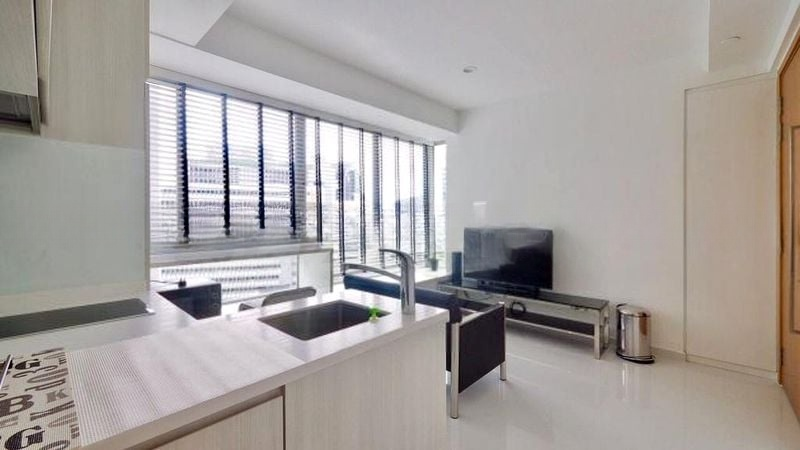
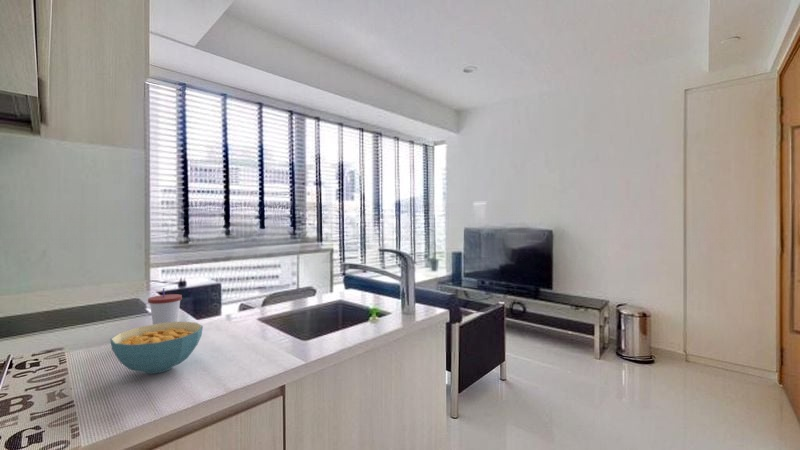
+ cup [147,287,183,325]
+ cereal bowl [109,321,204,375]
